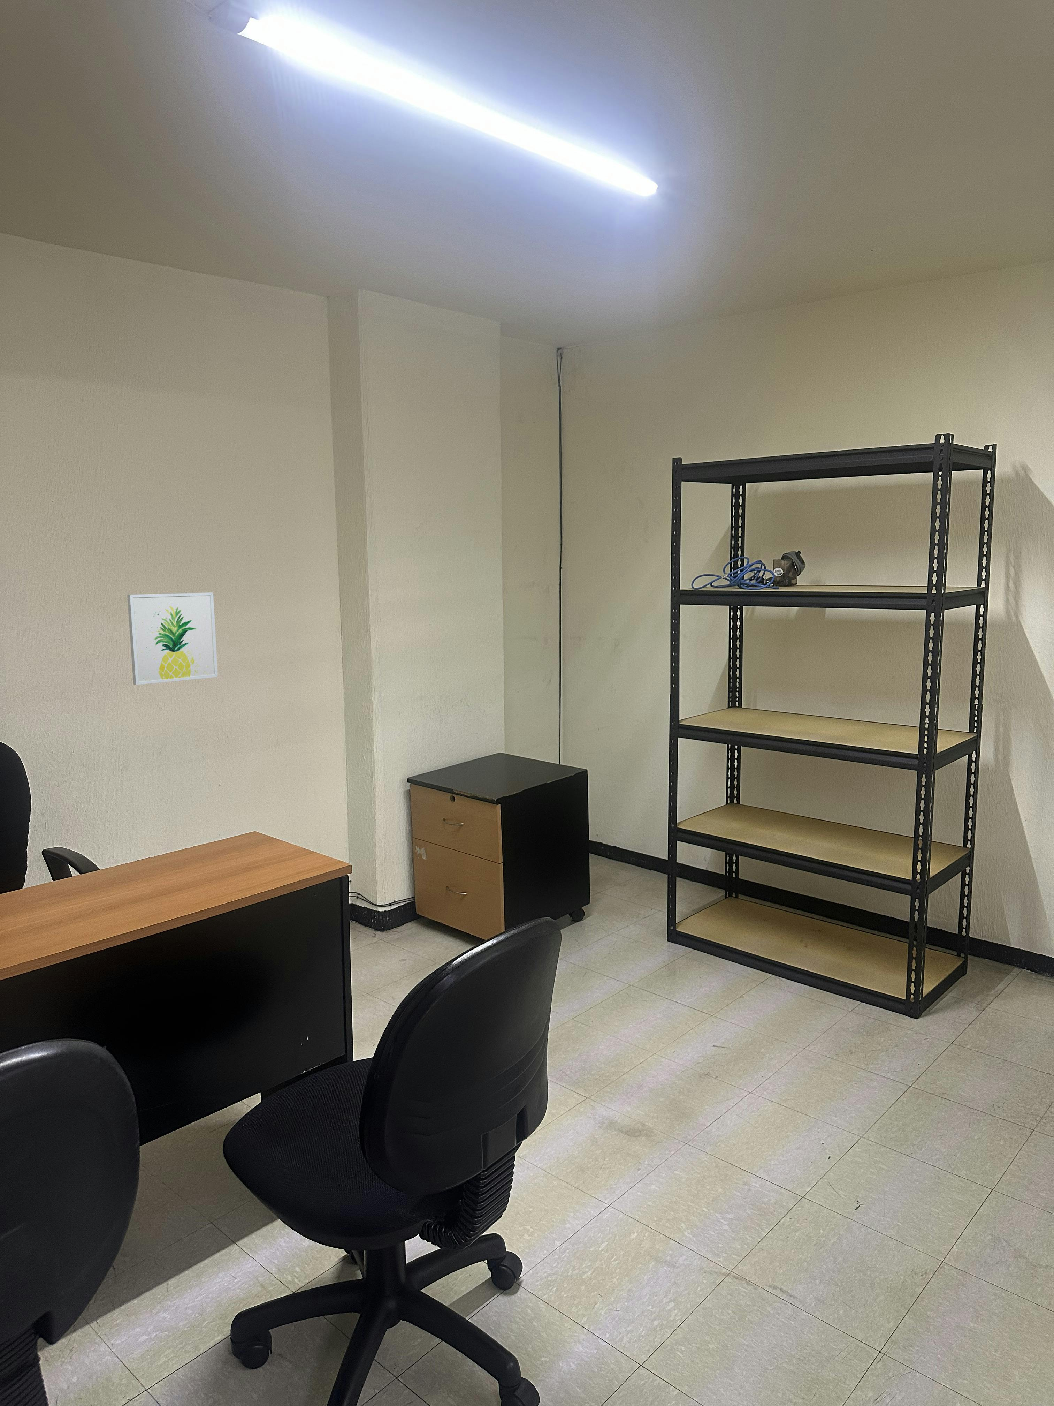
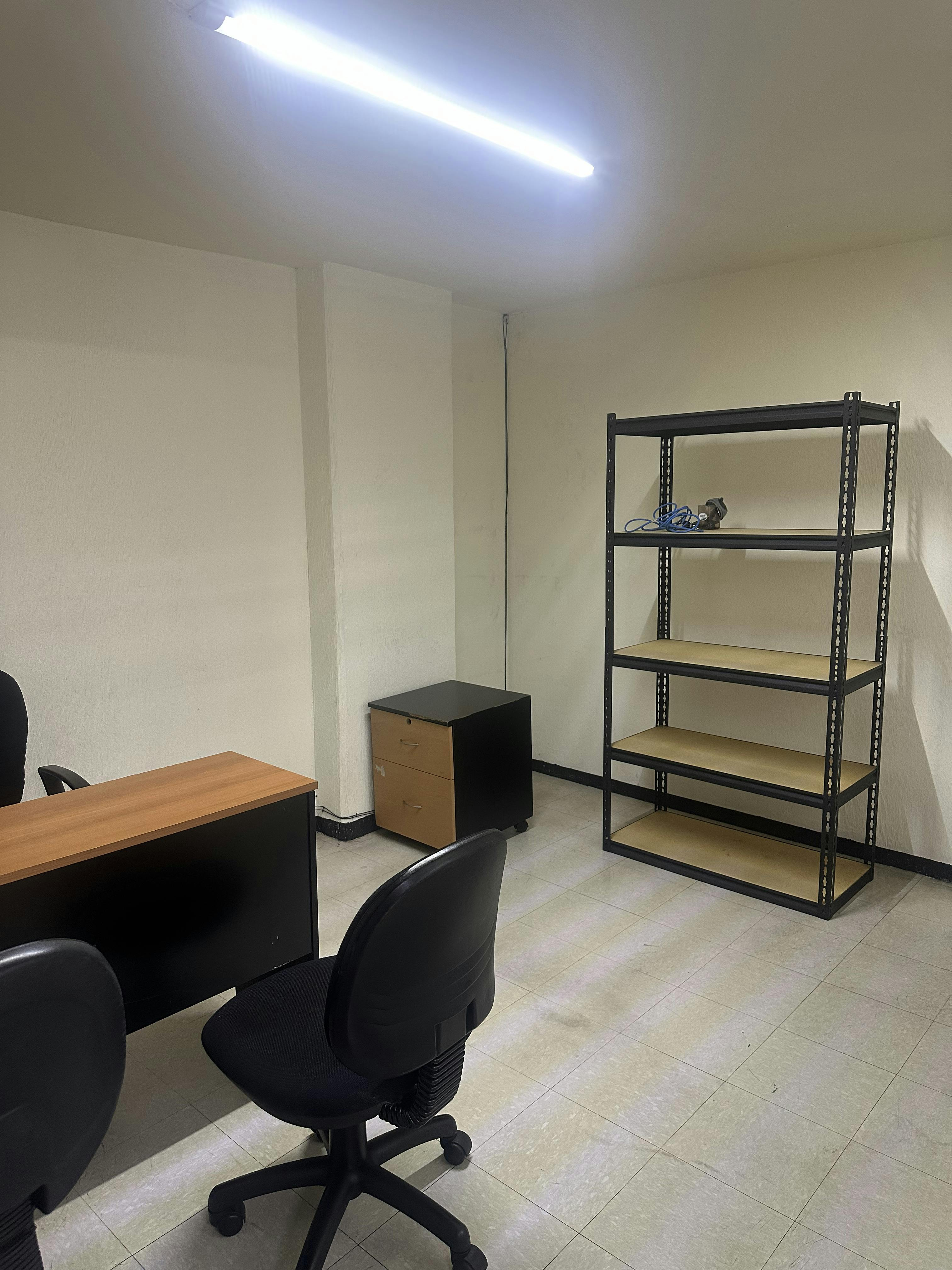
- wall art [127,592,218,685]
